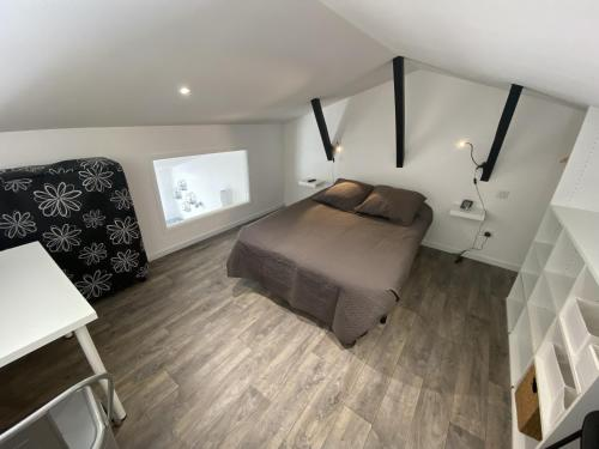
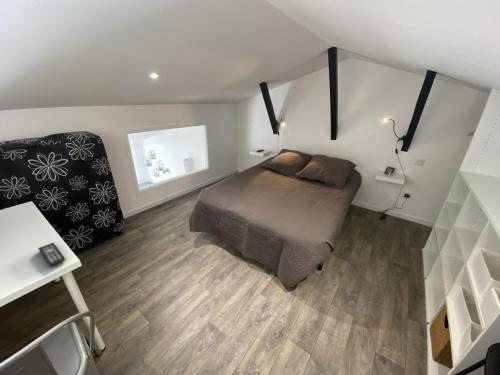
+ remote control [37,242,66,268]
